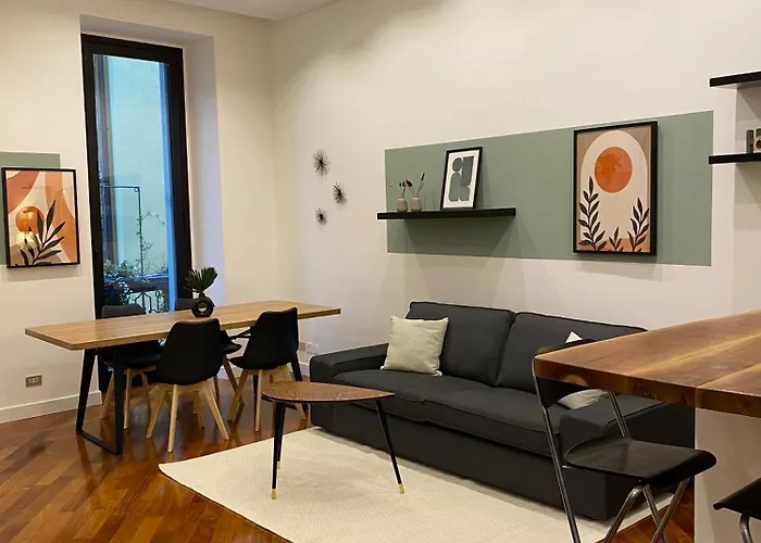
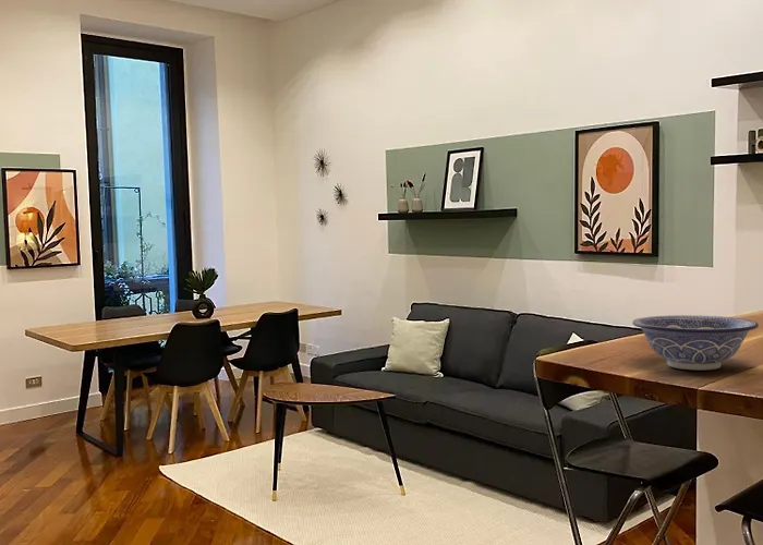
+ decorative bowl [631,314,760,372]
